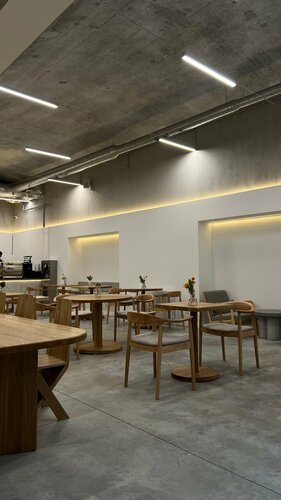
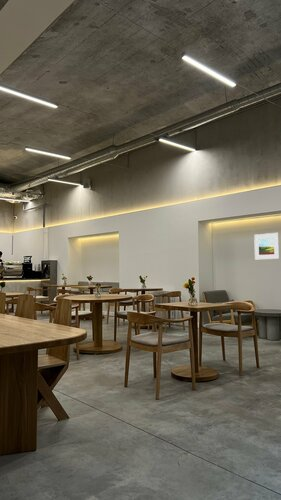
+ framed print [253,232,280,260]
